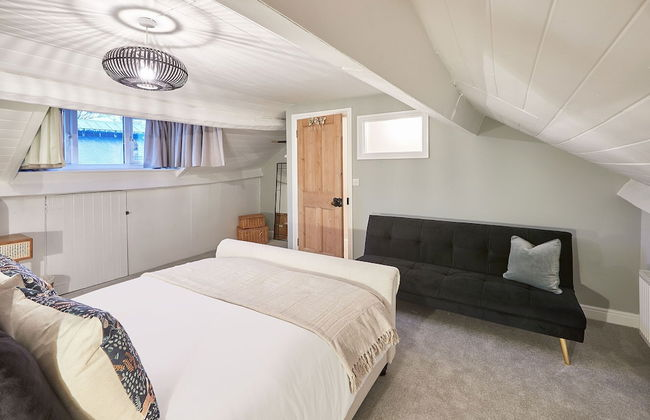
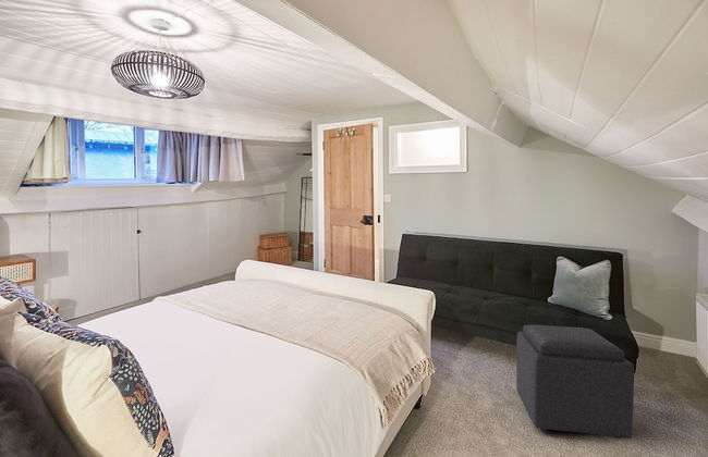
+ ottoman [515,324,635,440]
